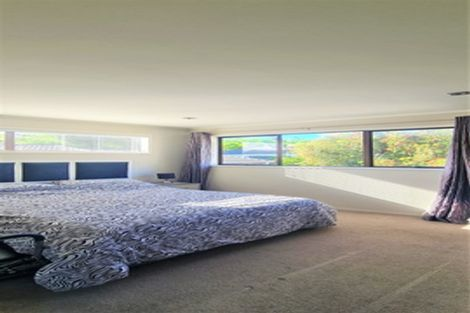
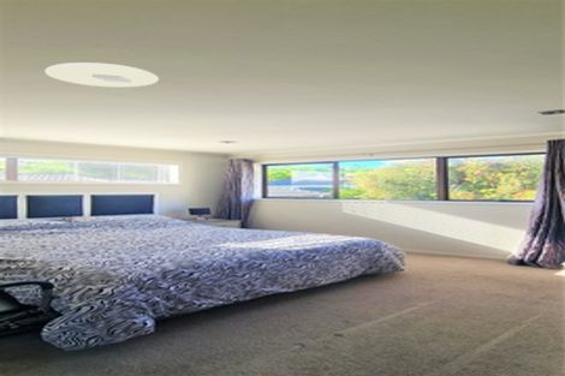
+ ceiling light [44,61,160,89]
